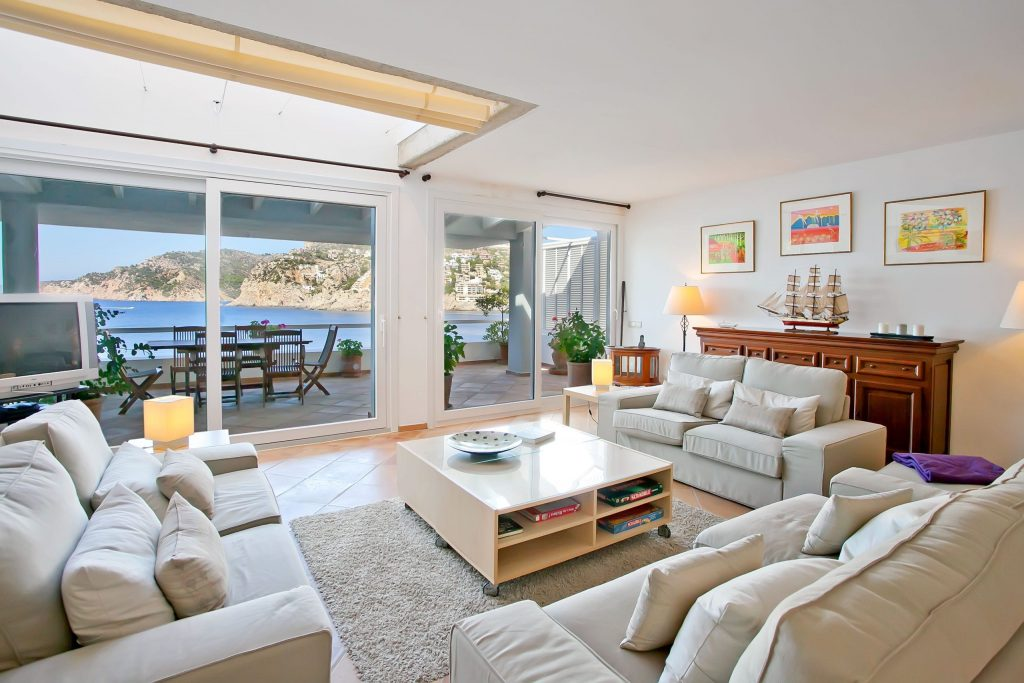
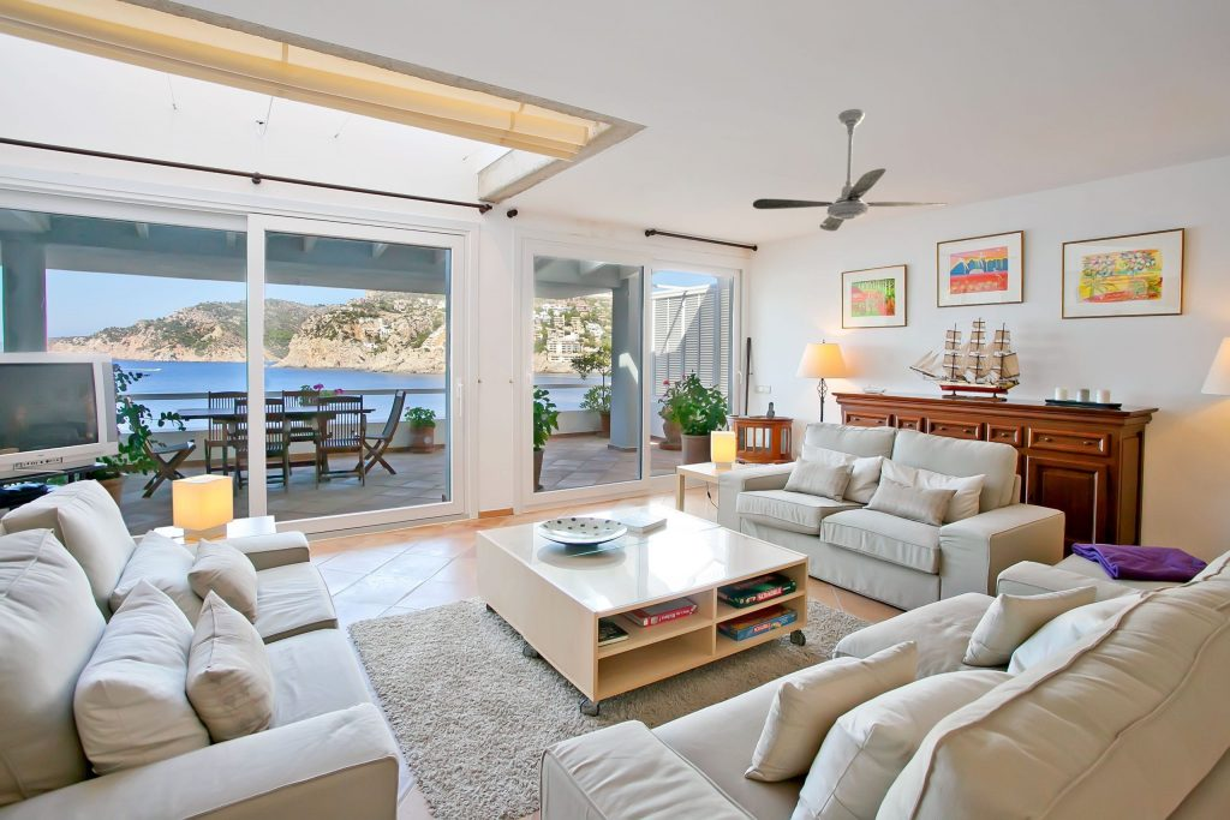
+ ceiling fan [752,108,948,232]
